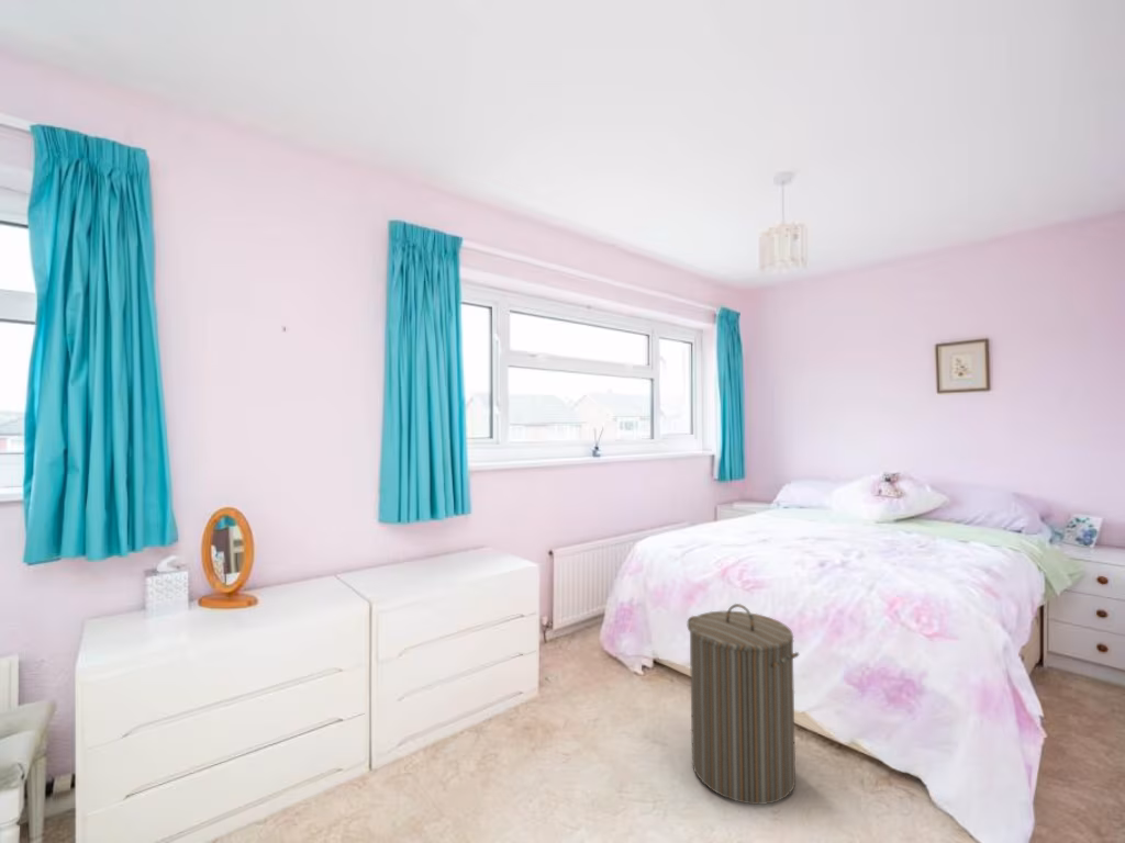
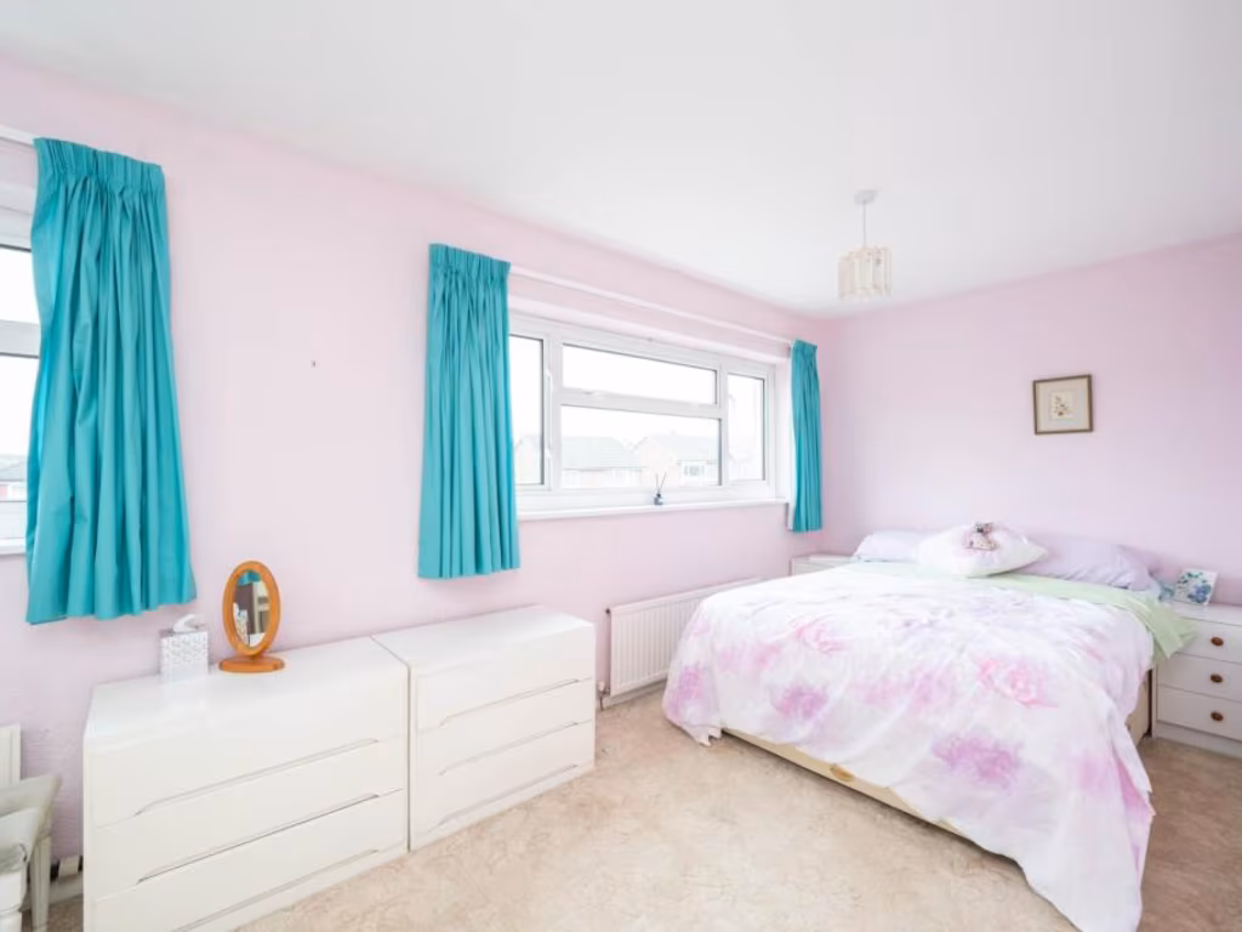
- laundry hamper [686,603,800,806]
